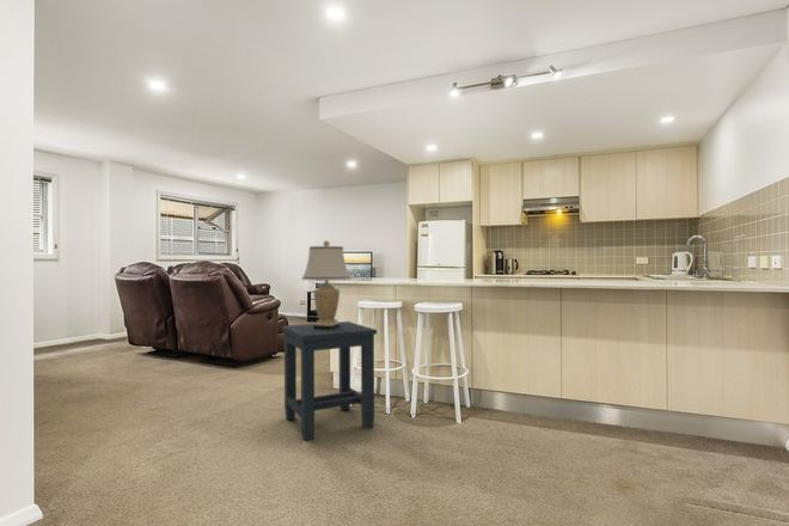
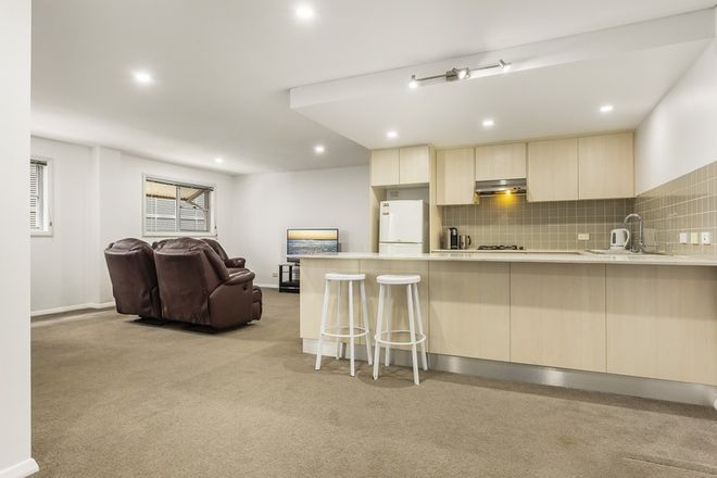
- table lamp [300,239,351,330]
- side table [281,320,378,442]
